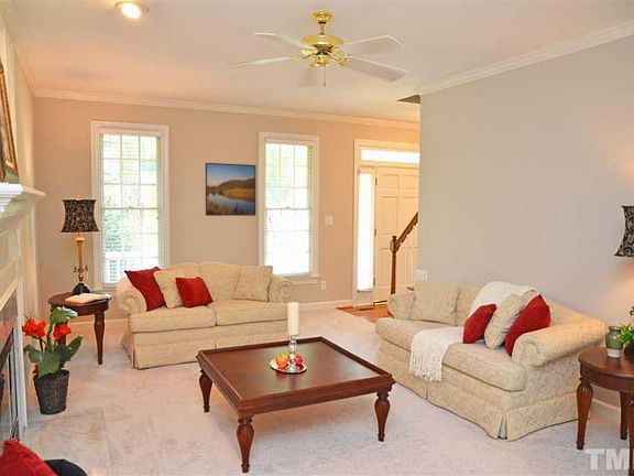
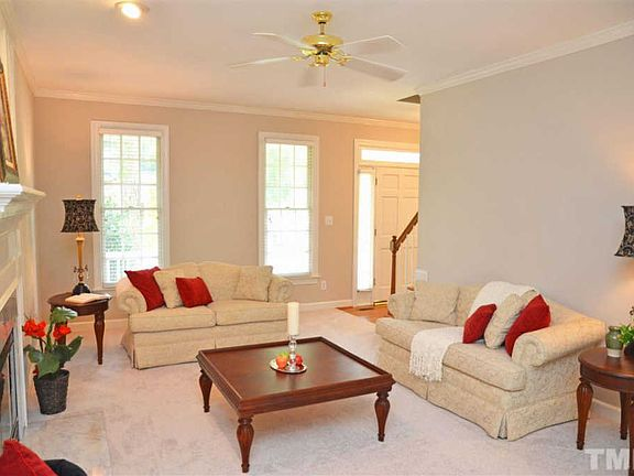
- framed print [205,162,256,217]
